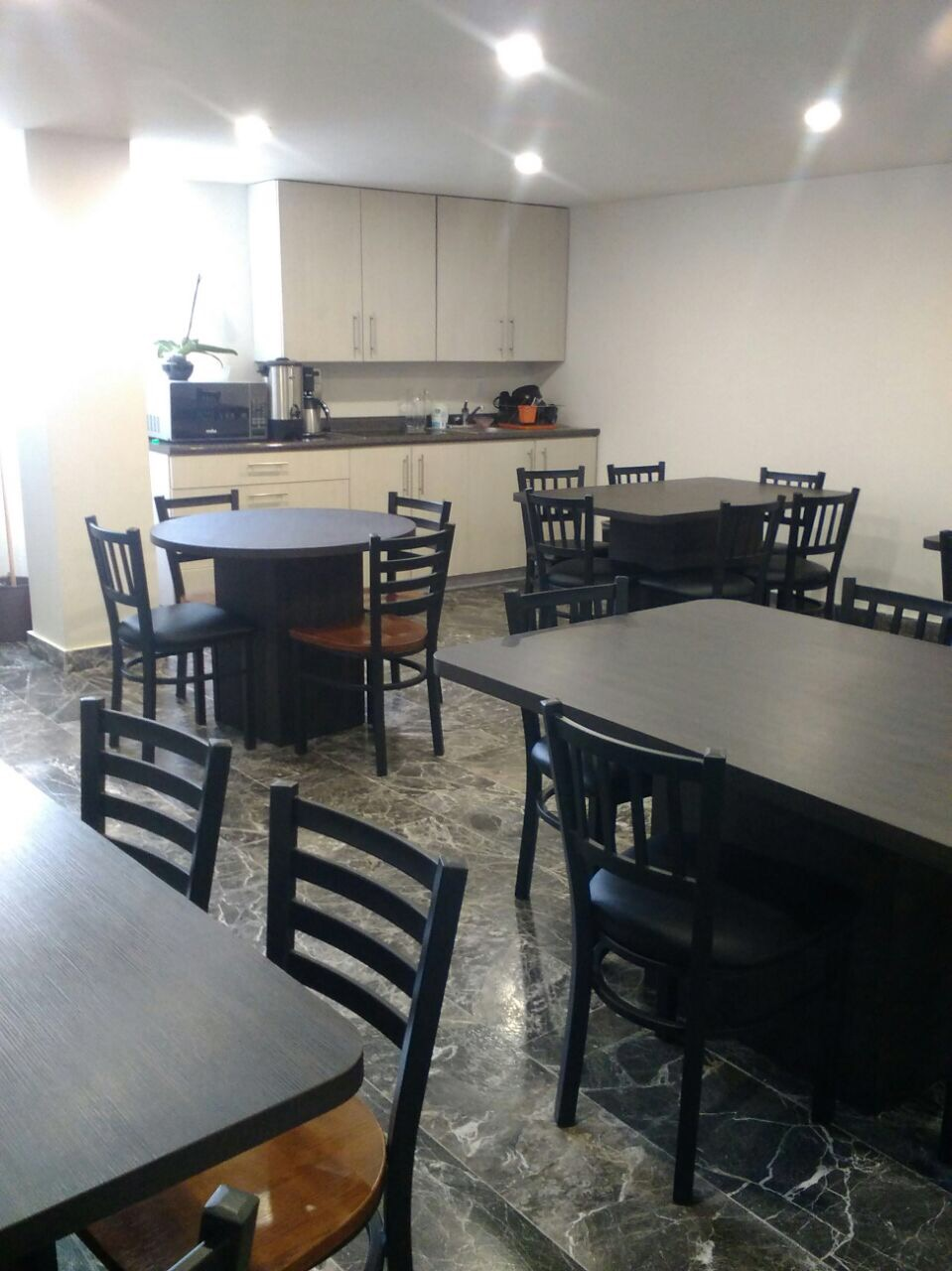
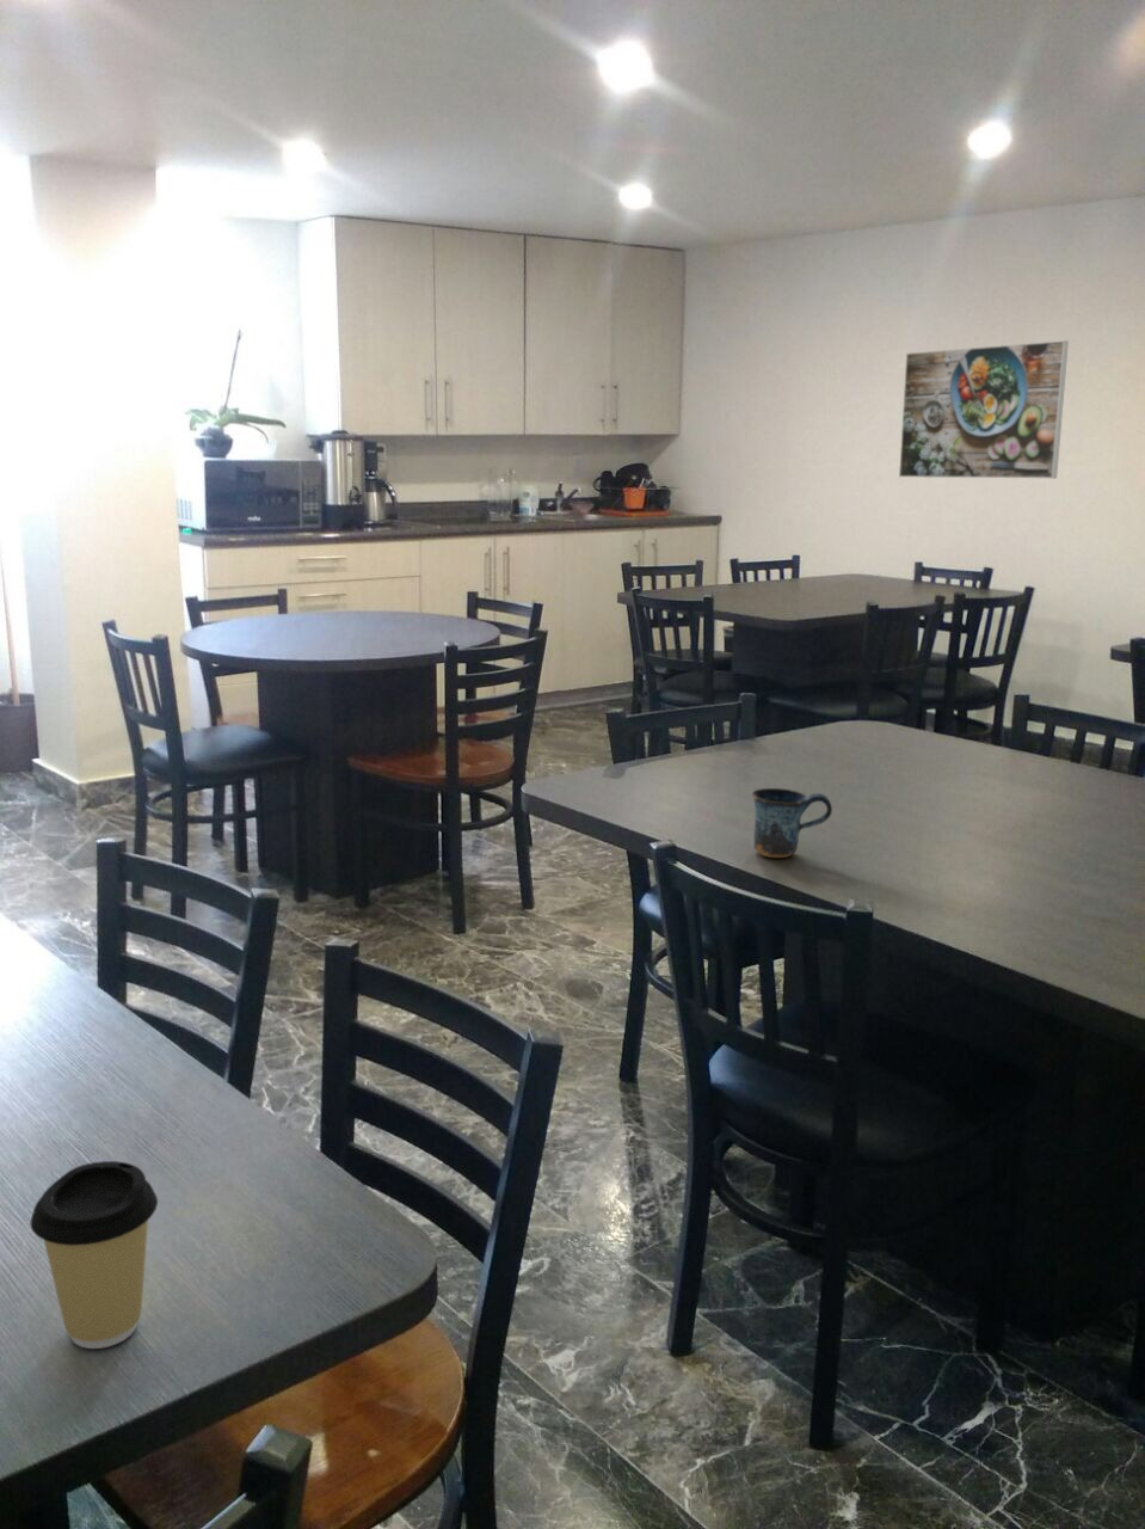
+ mug [751,787,833,859]
+ coffee cup [30,1160,159,1350]
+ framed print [898,339,1069,480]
